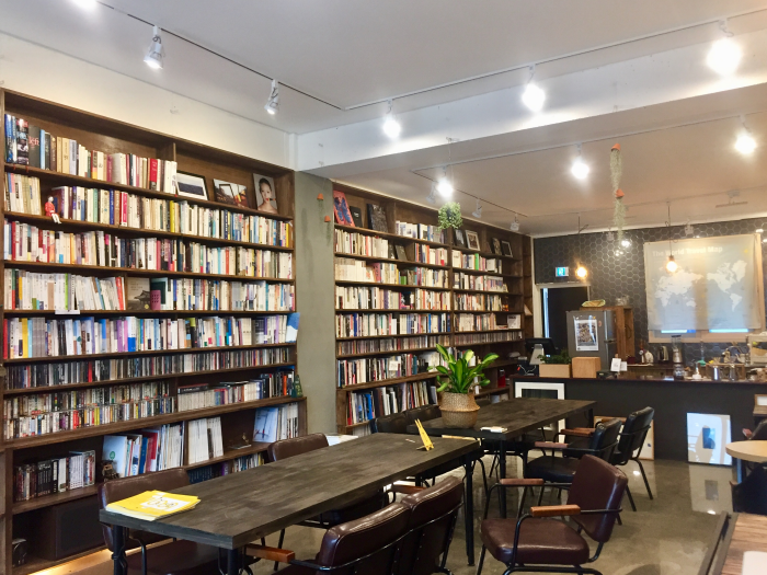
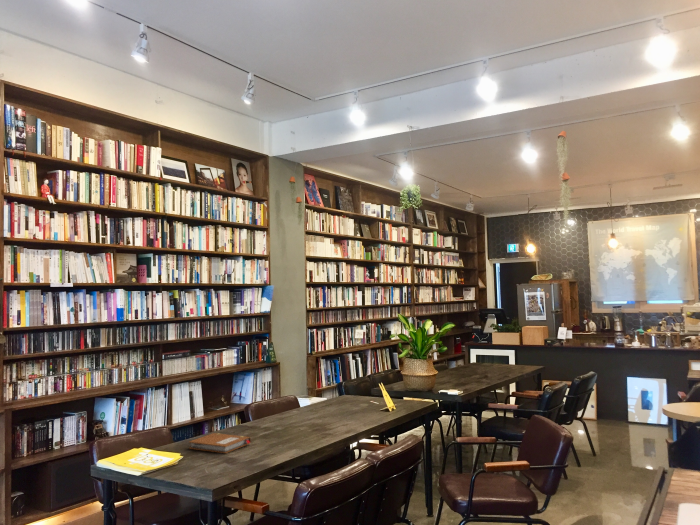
+ notebook [188,432,252,454]
